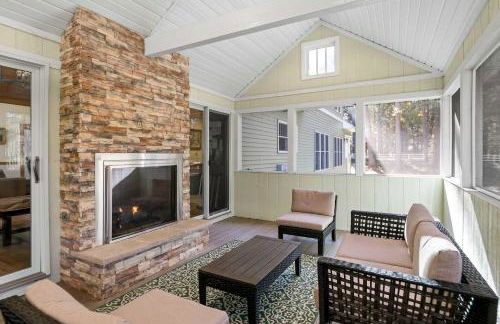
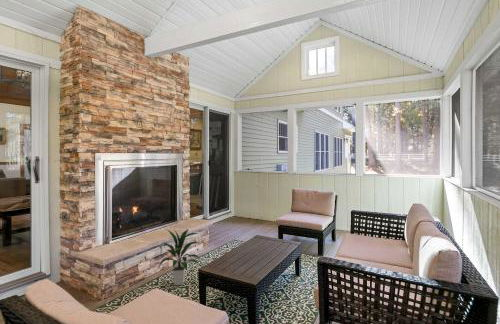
+ indoor plant [157,228,201,286]
